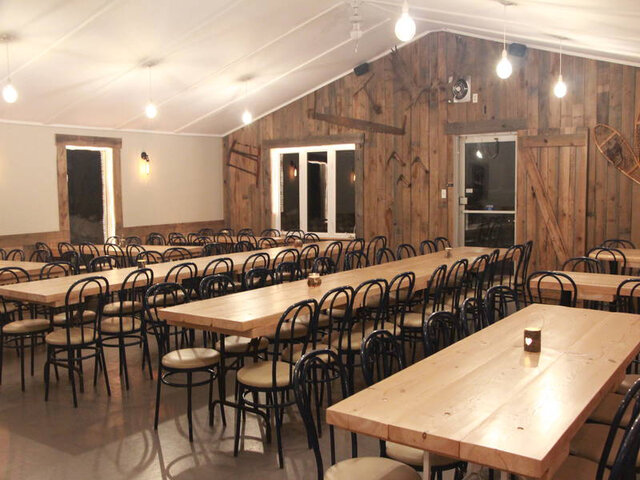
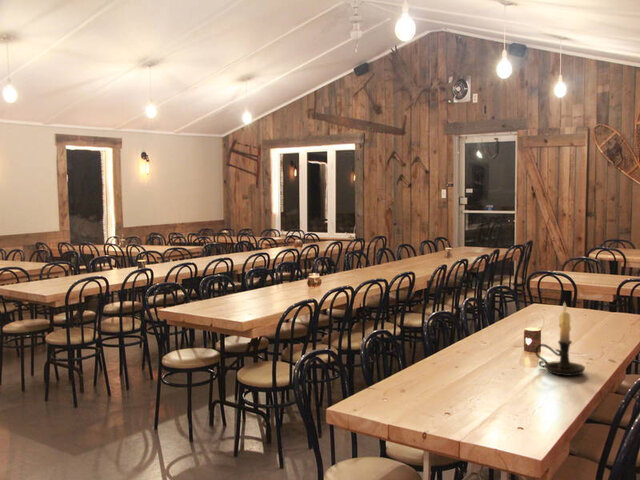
+ candle holder [534,301,586,377]
